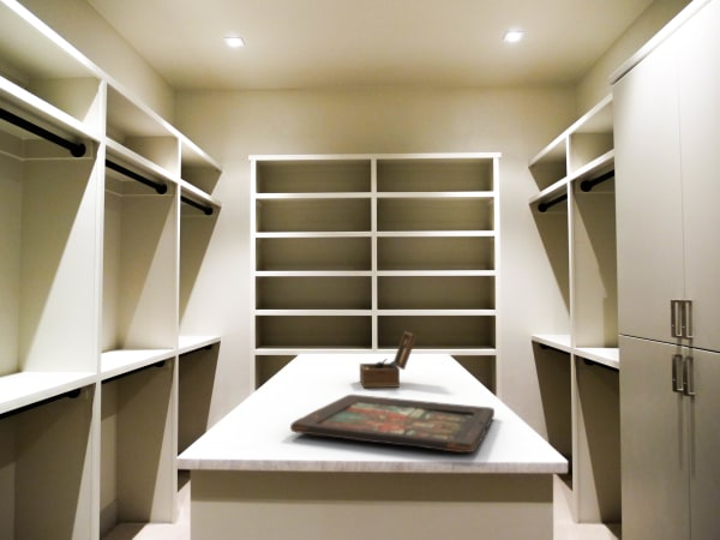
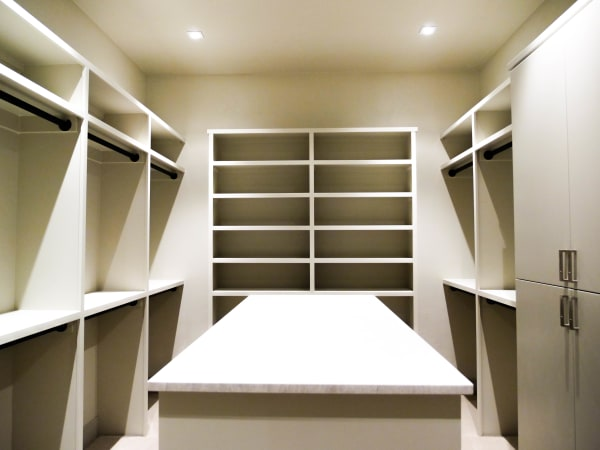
- decorative tray [289,394,496,454]
- wooden box [359,330,418,389]
